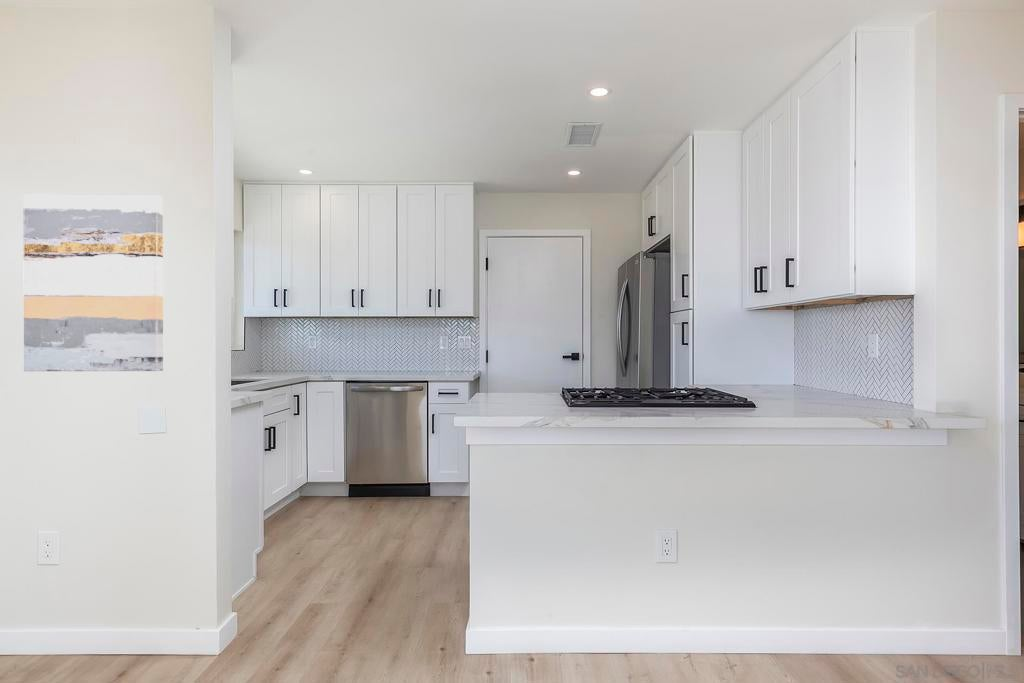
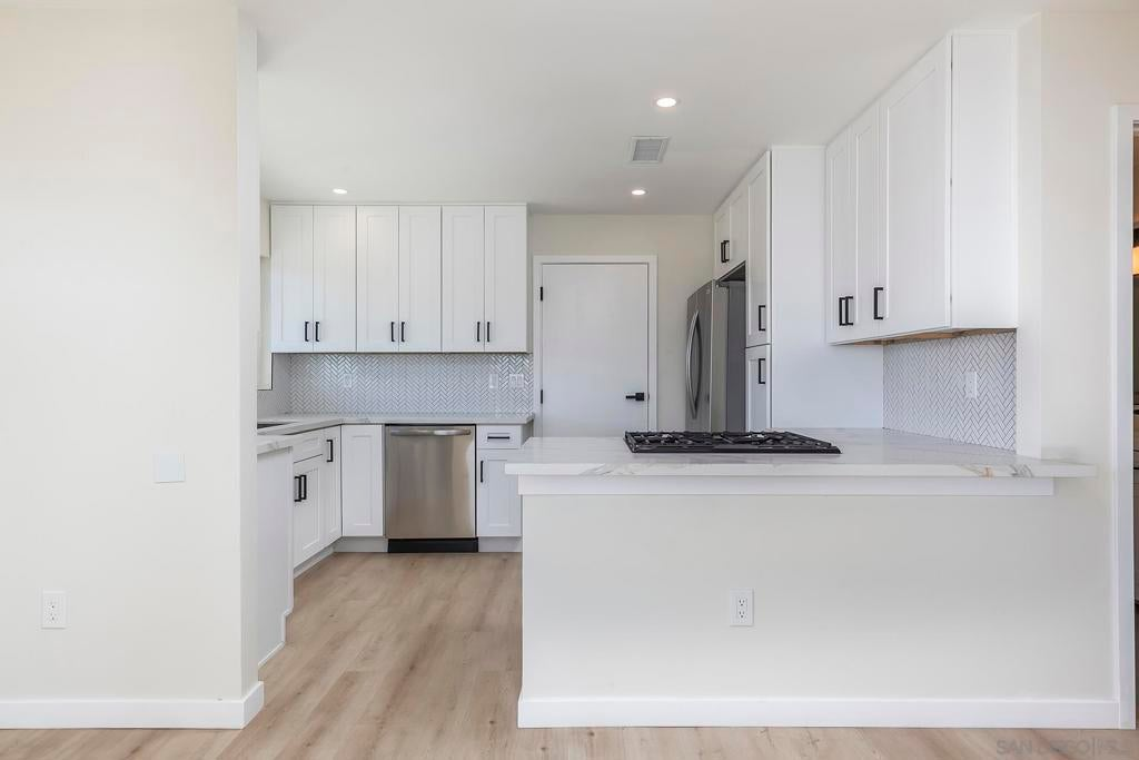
- wall art [22,193,164,372]
